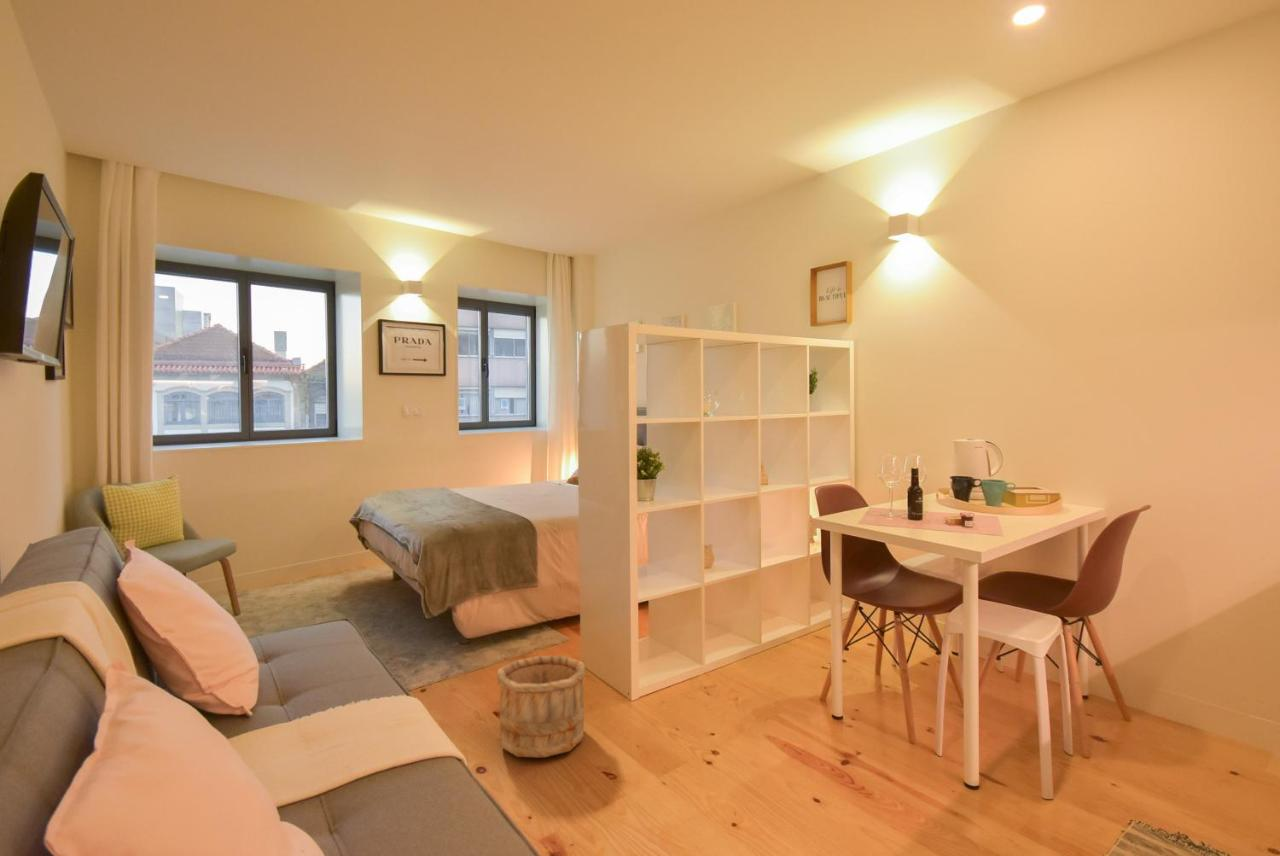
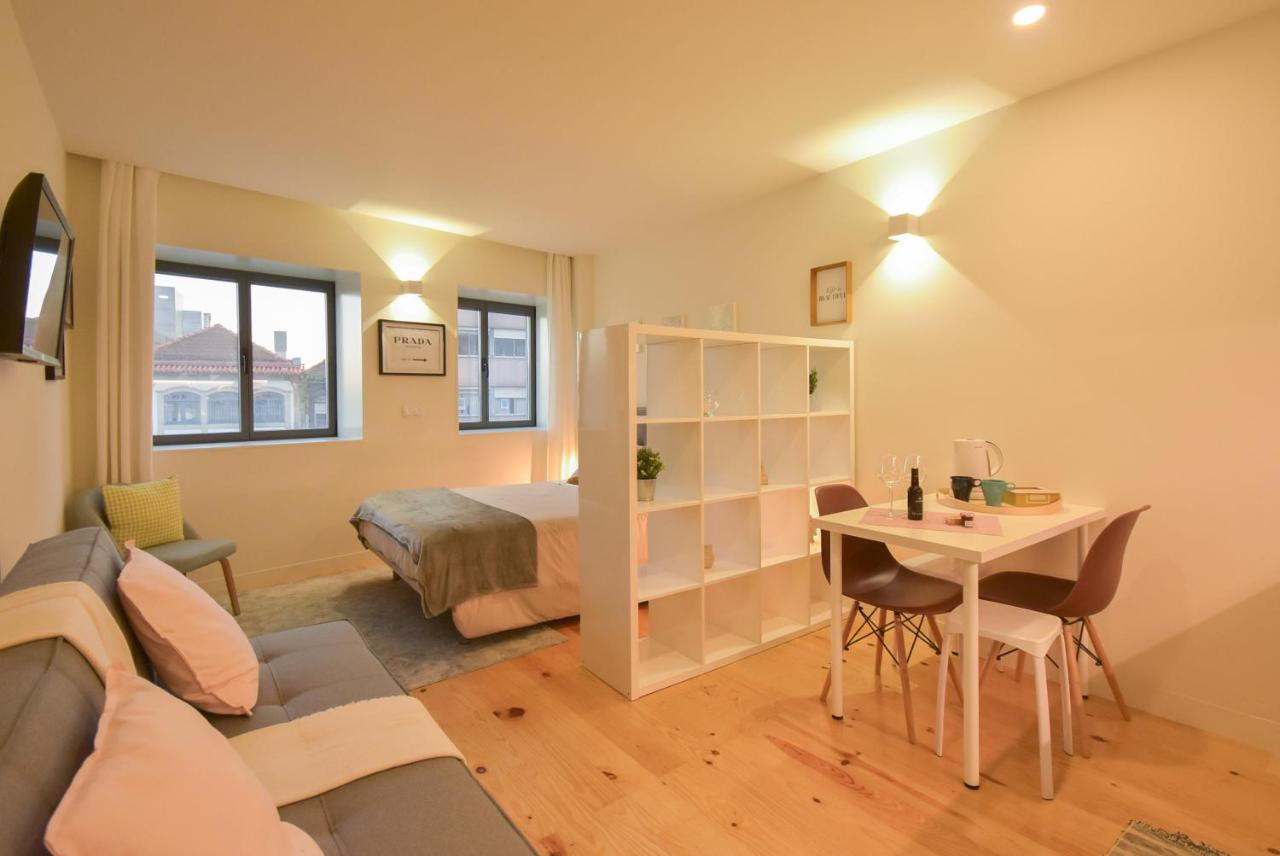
- wooden bucket [496,655,587,759]
